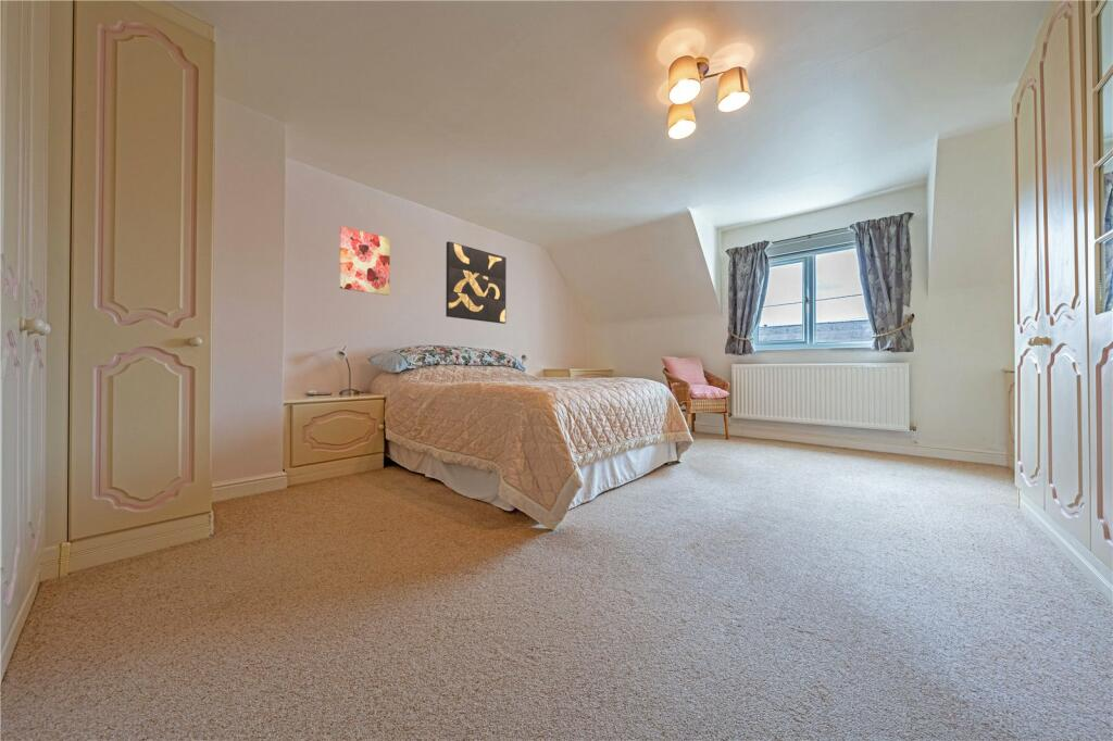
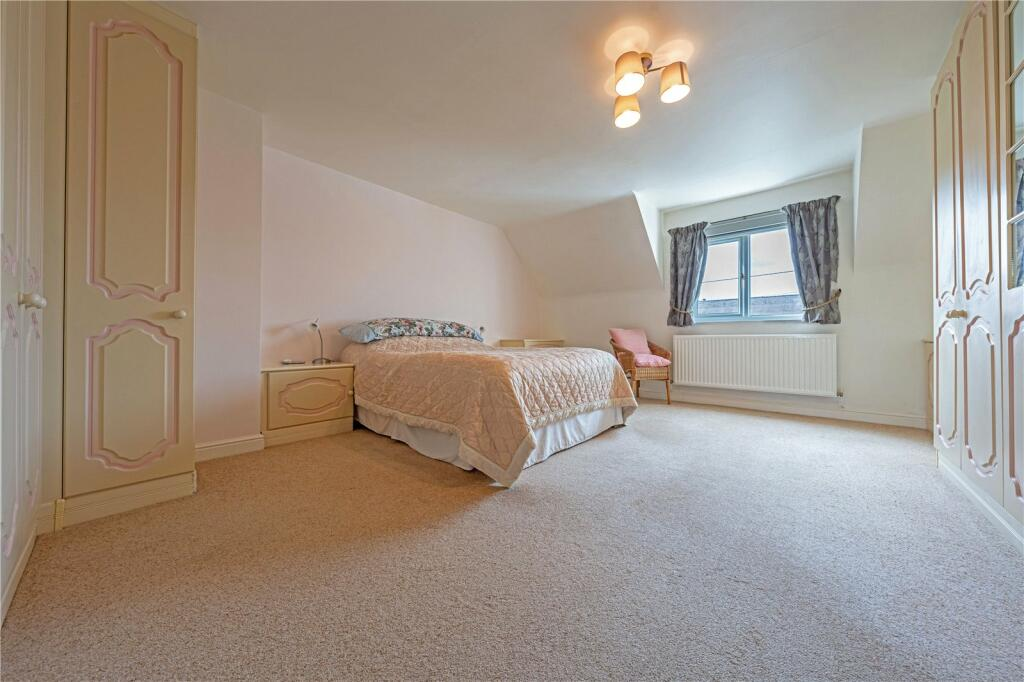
- wall art [338,225,391,297]
- wall art [445,240,508,325]
